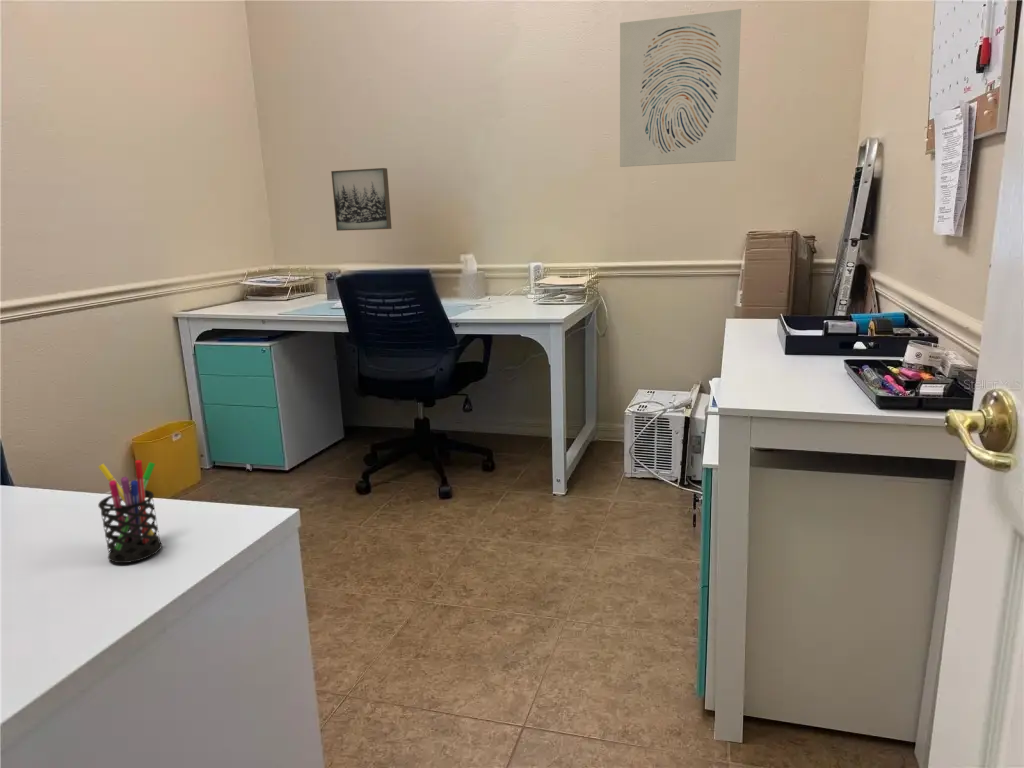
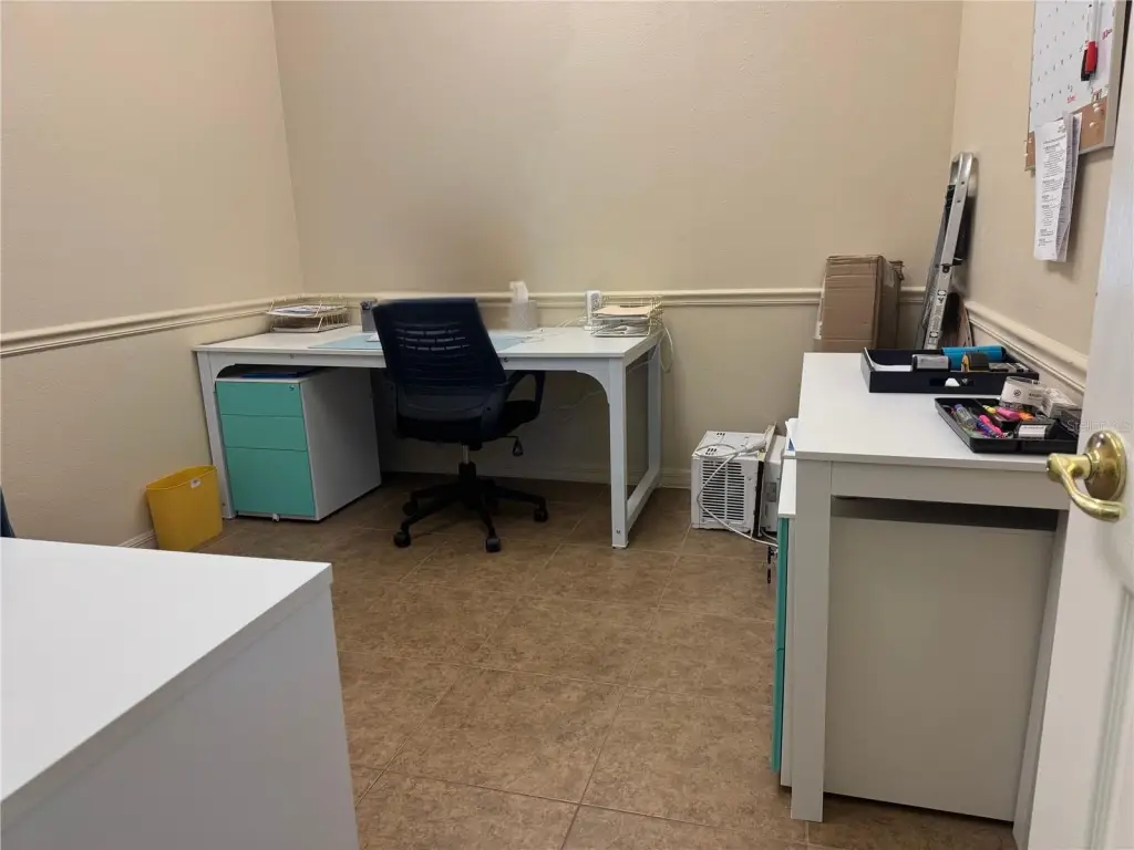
- pen holder [97,459,163,564]
- wall art [619,8,742,168]
- wall art [330,167,393,232]
